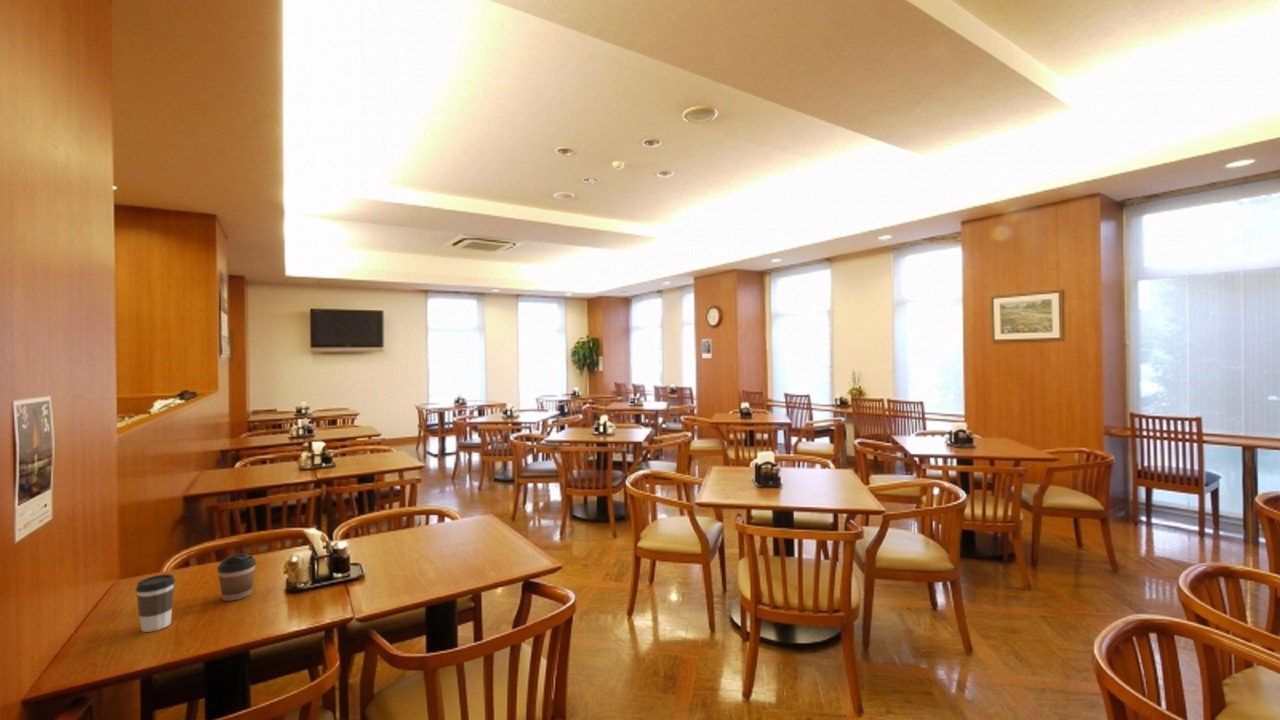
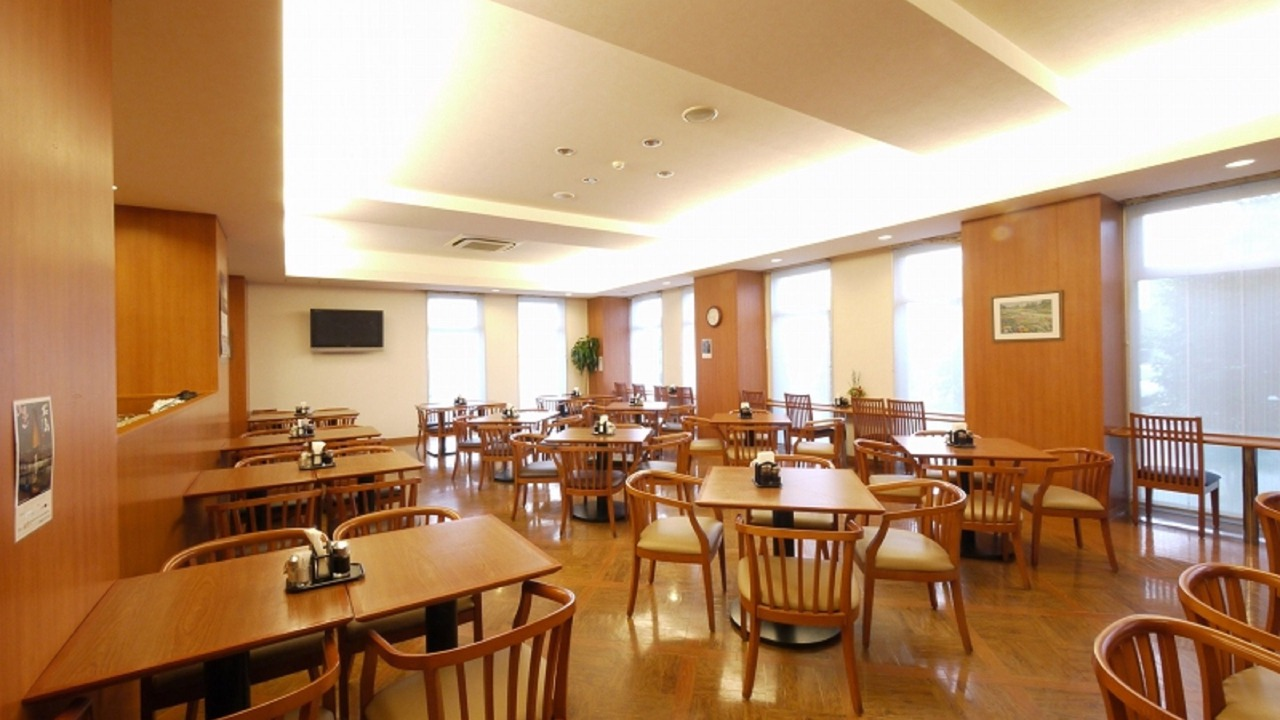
- coffee cup [135,573,176,633]
- coffee cup [216,553,257,602]
